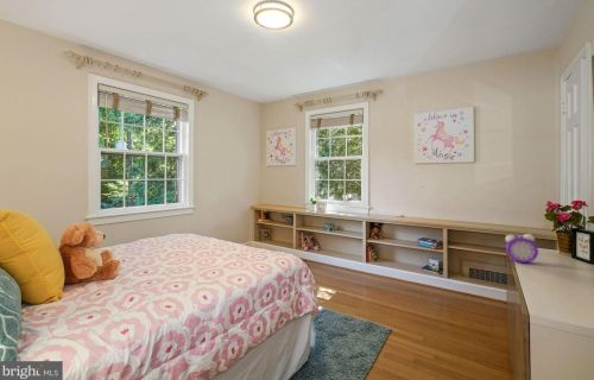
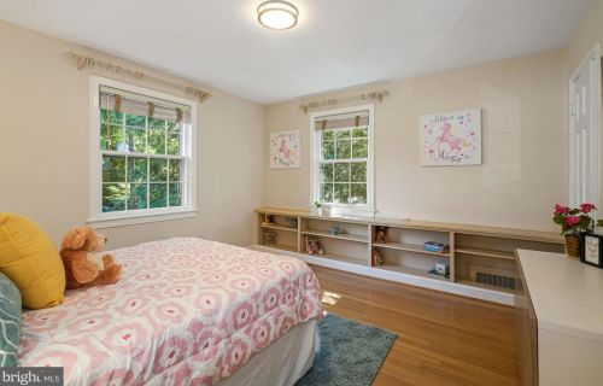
- alarm clock [504,233,539,264]
